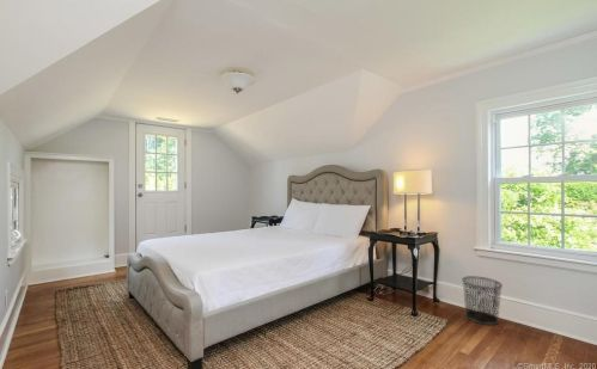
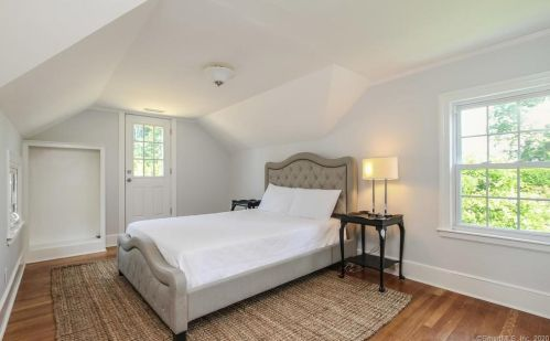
- waste bin [461,275,504,326]
